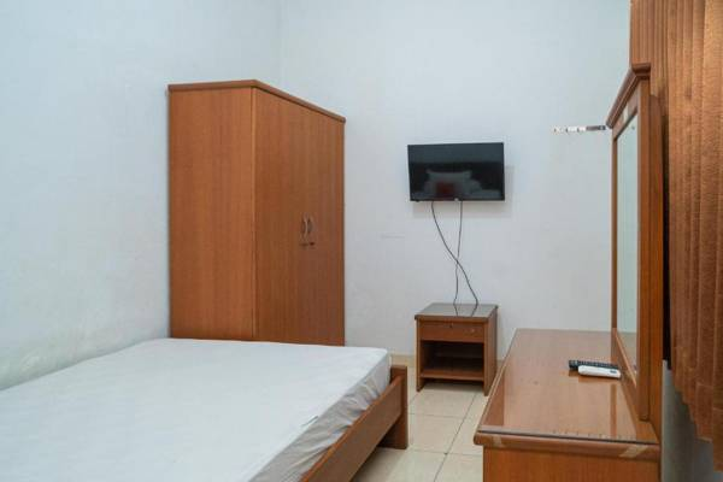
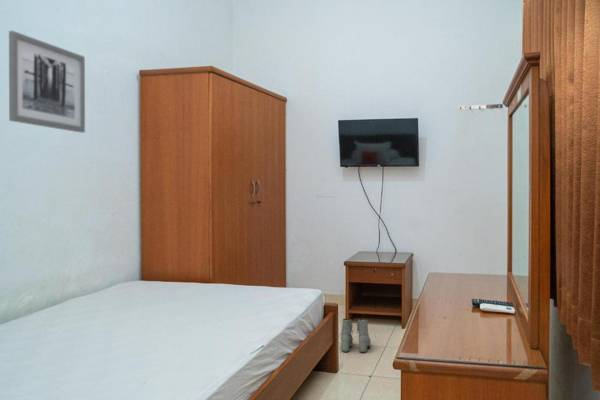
+ wall art [8,30,86,134]
+ boots [340,318,372,353]
